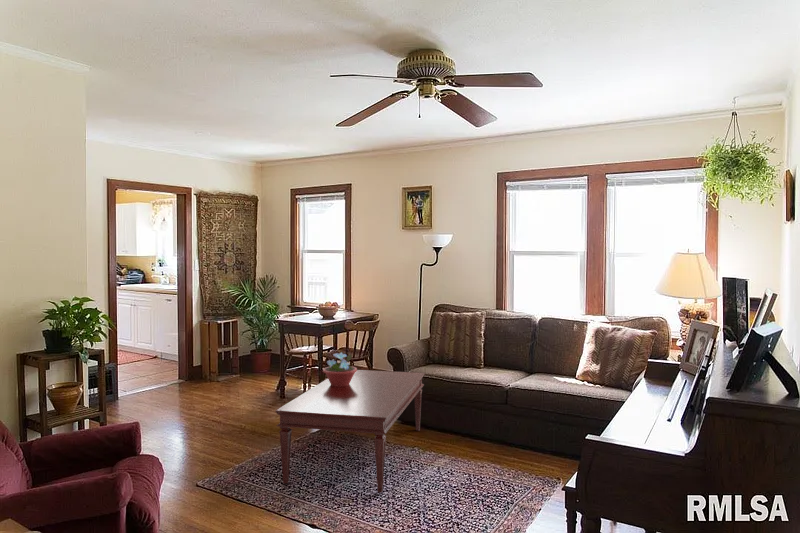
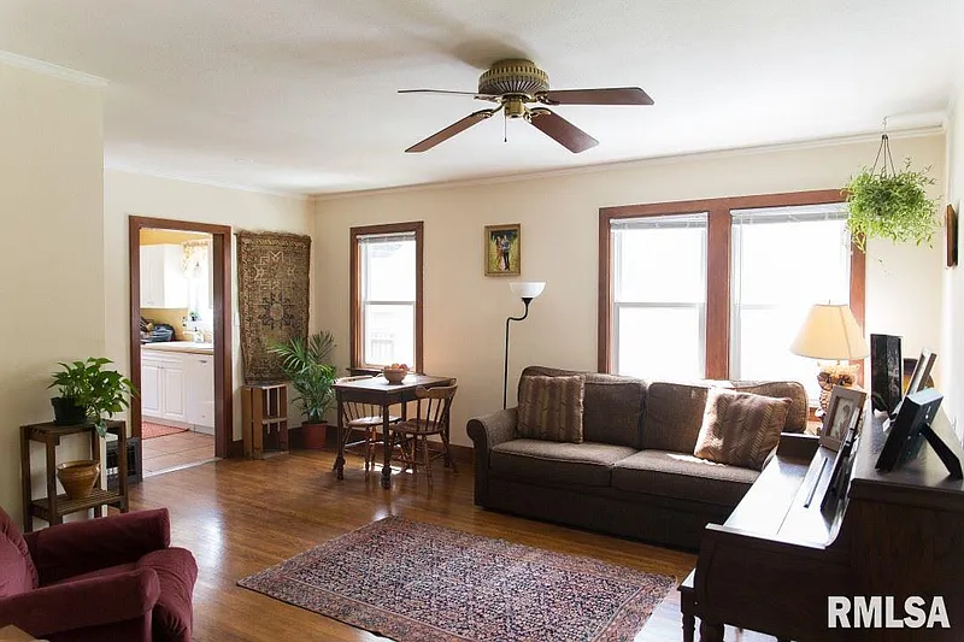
- coffee table [274,369,426,494]
- potted flower [322,351,358,386]
